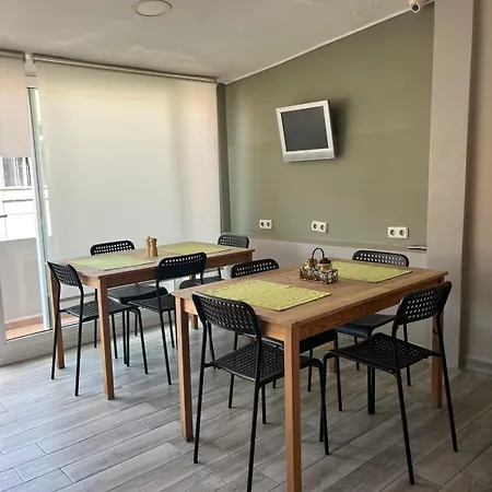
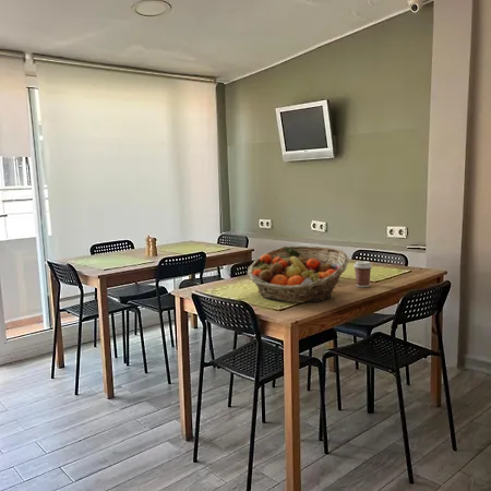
+ fruit basket [246,244,349,304]
+ coffee cup [352,260,373,288]
